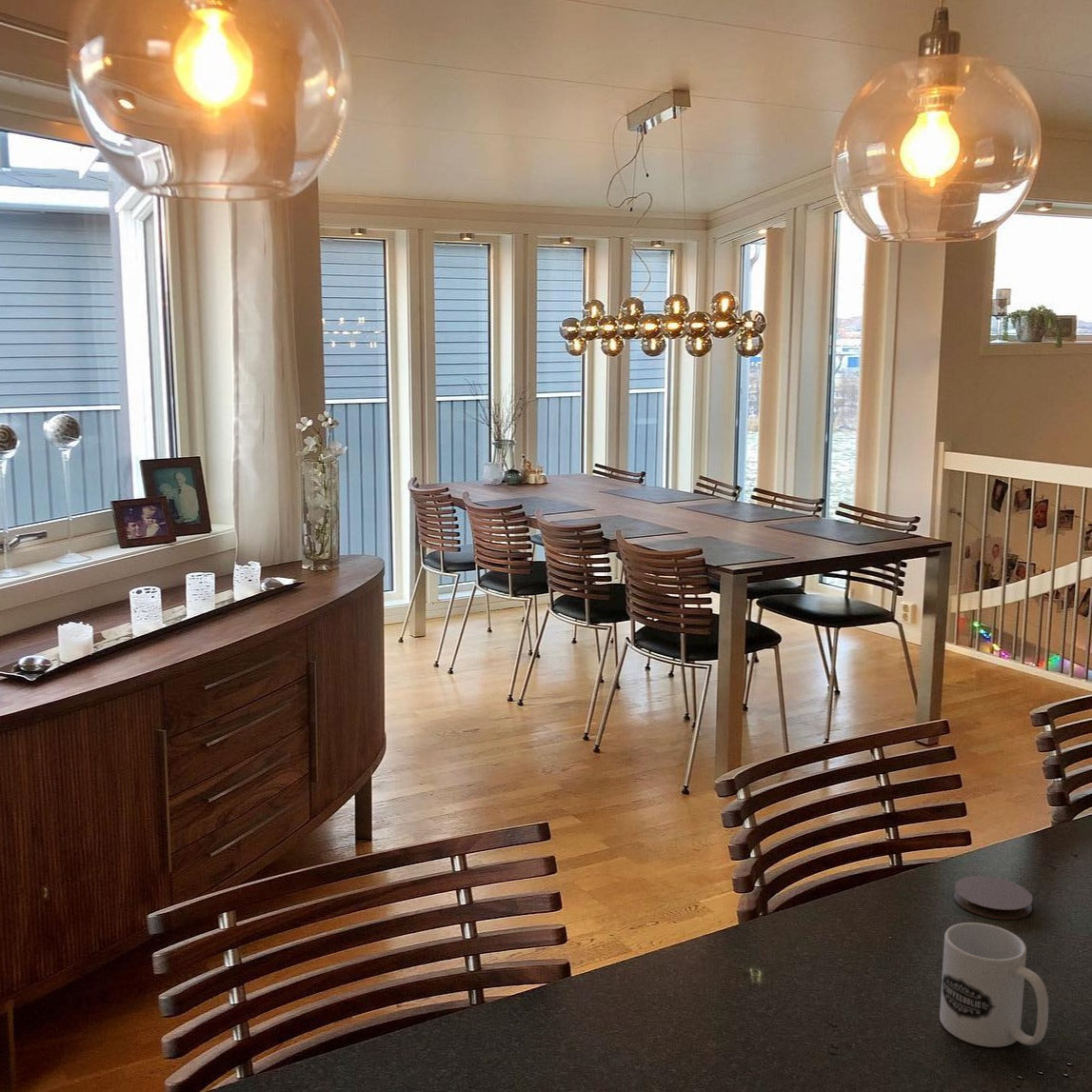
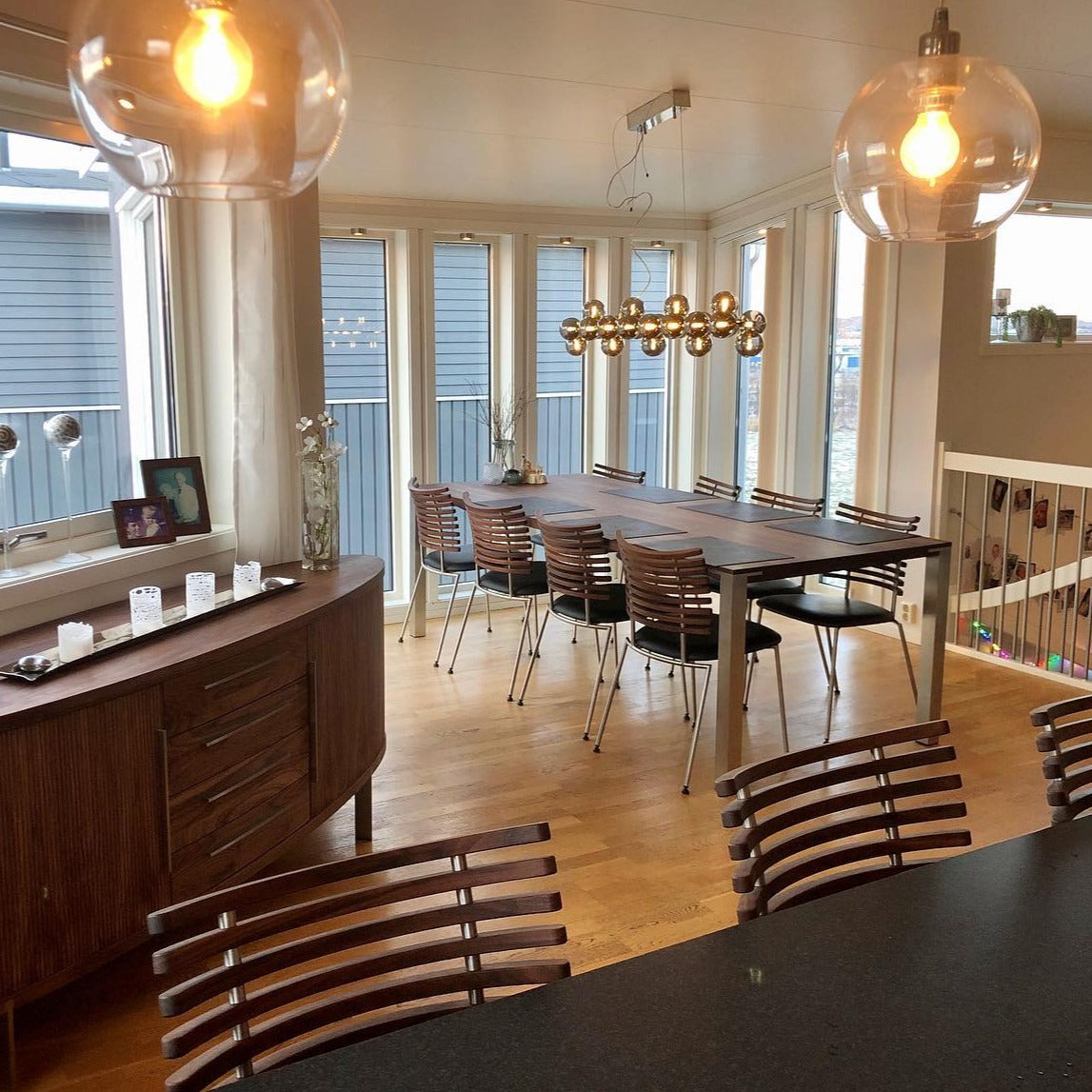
- coaster [953,875,1034,921]
- mug [939,922,1049,1048]
